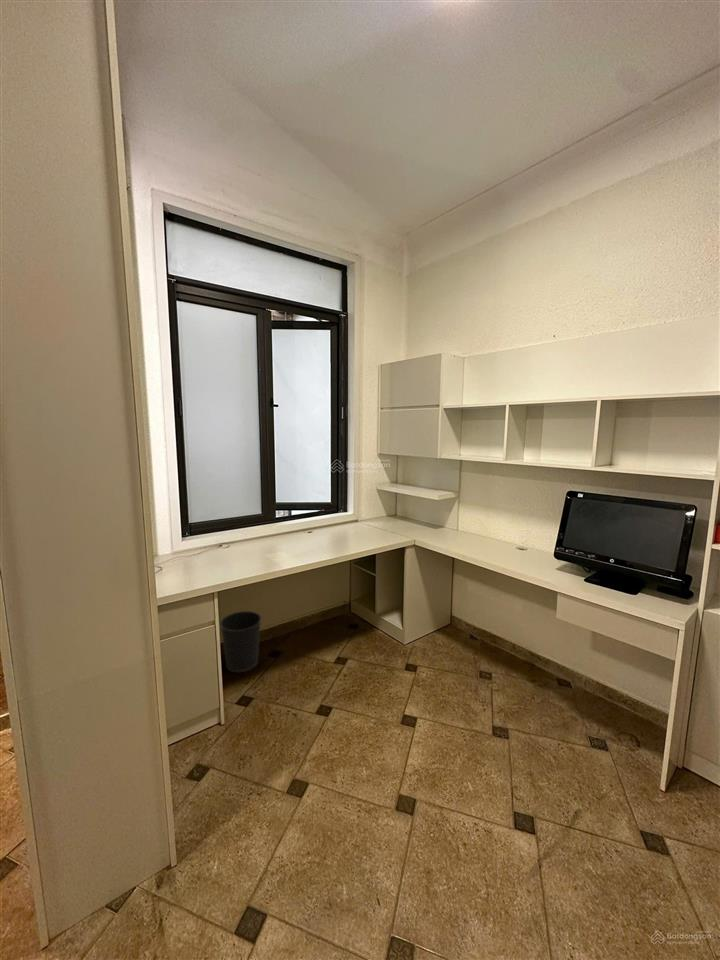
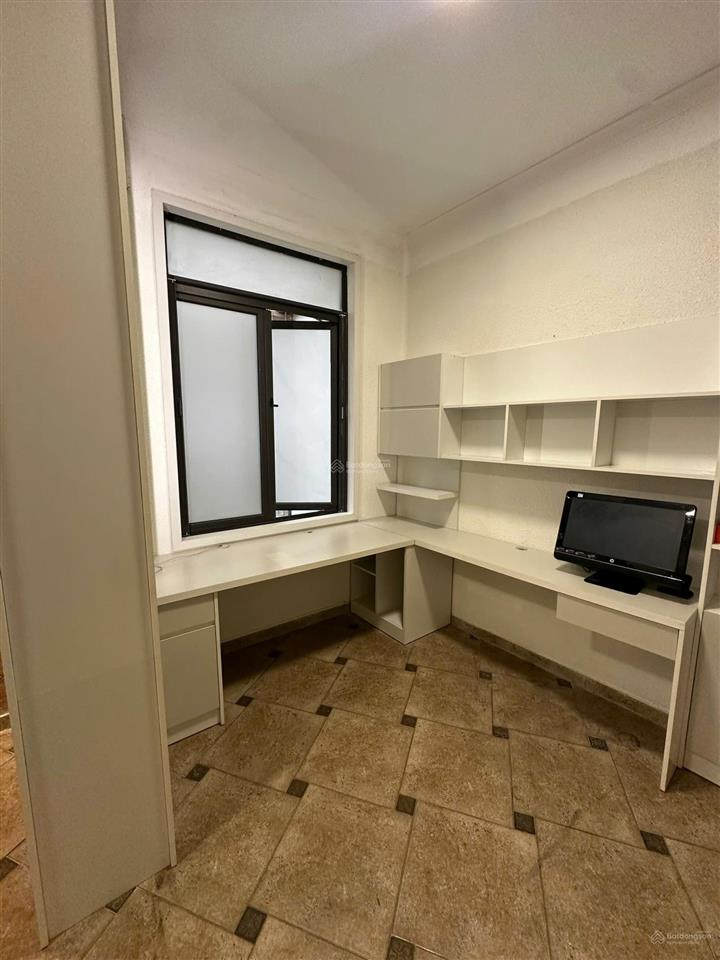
- wastebasket [219,610,262,673]
